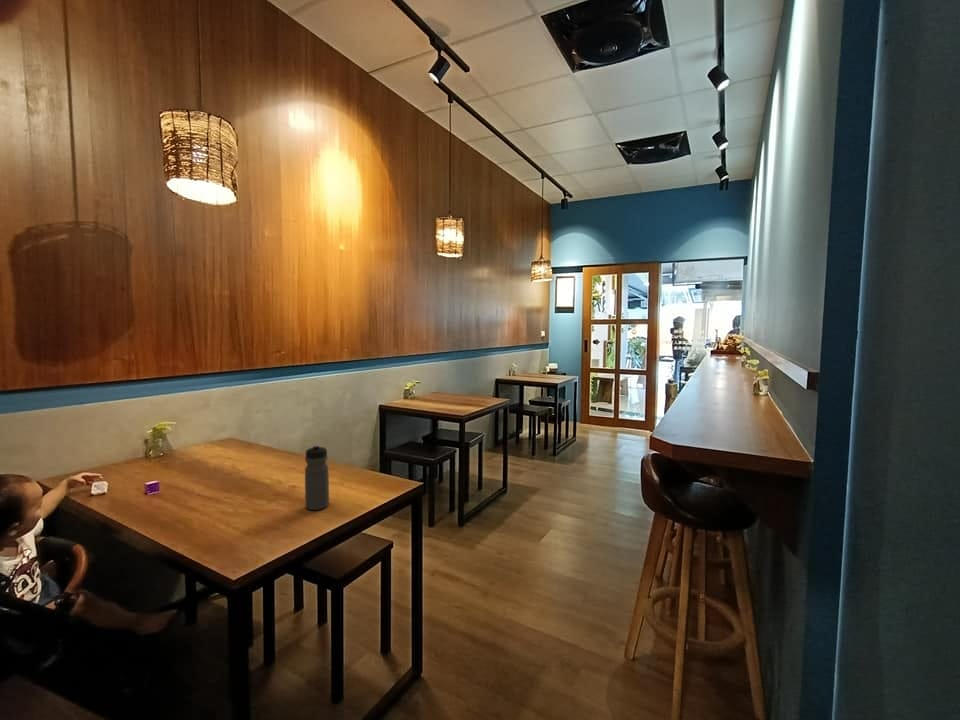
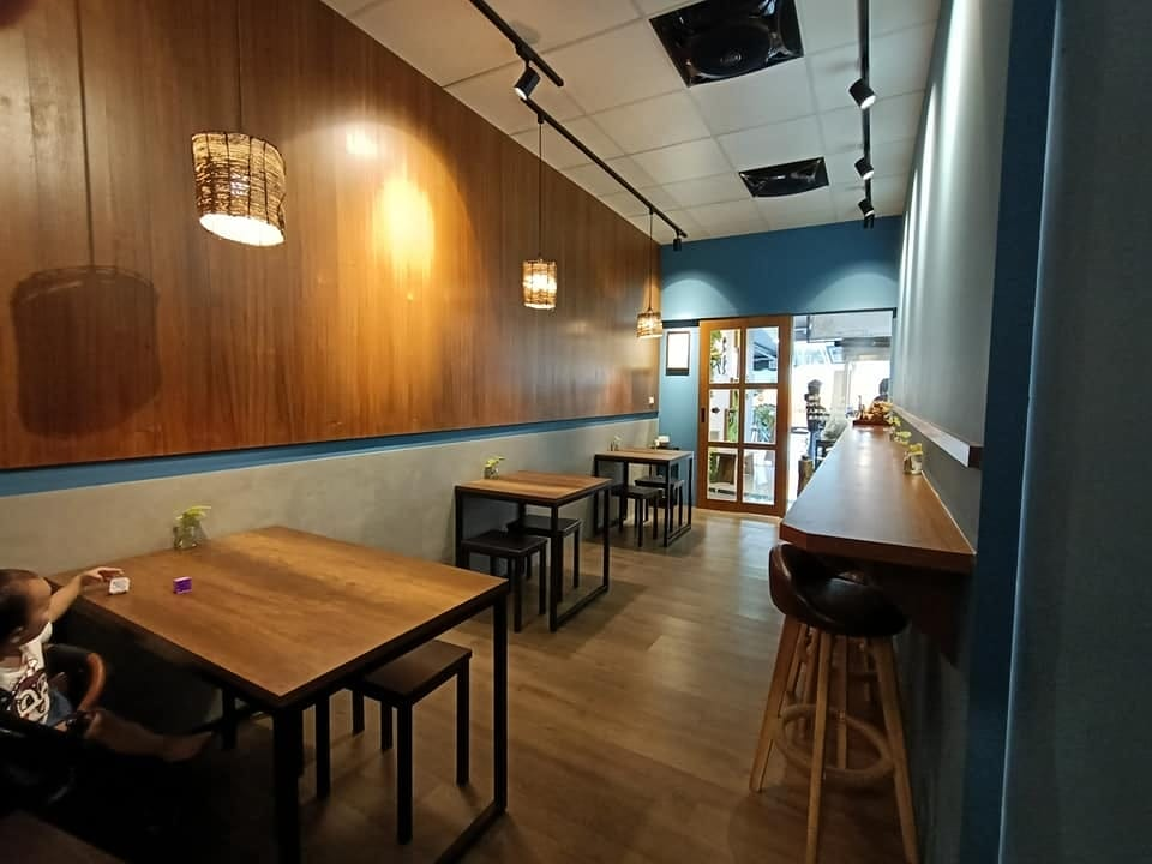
- water bottle [304,443,330,511]
